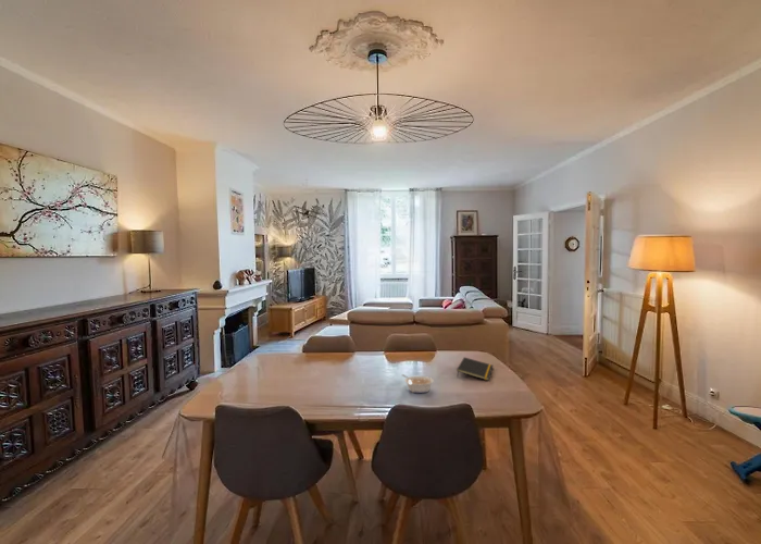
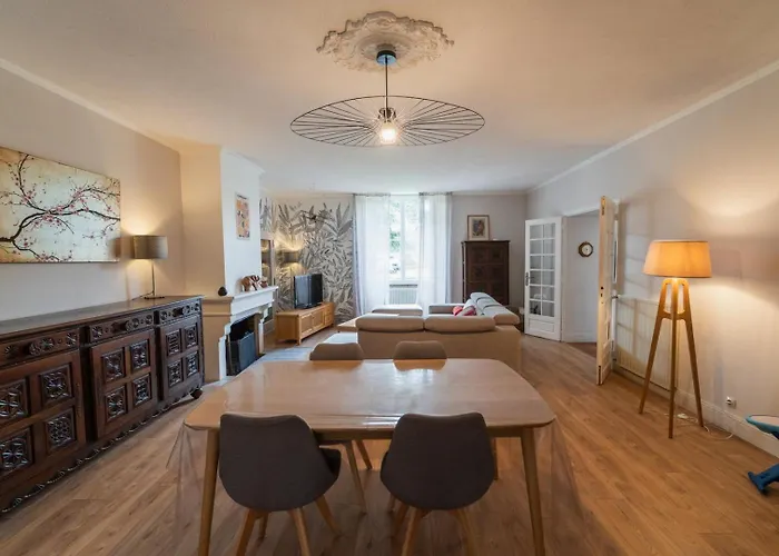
- legume [401,373,435,394]
- notepad [456,356,494,382]
